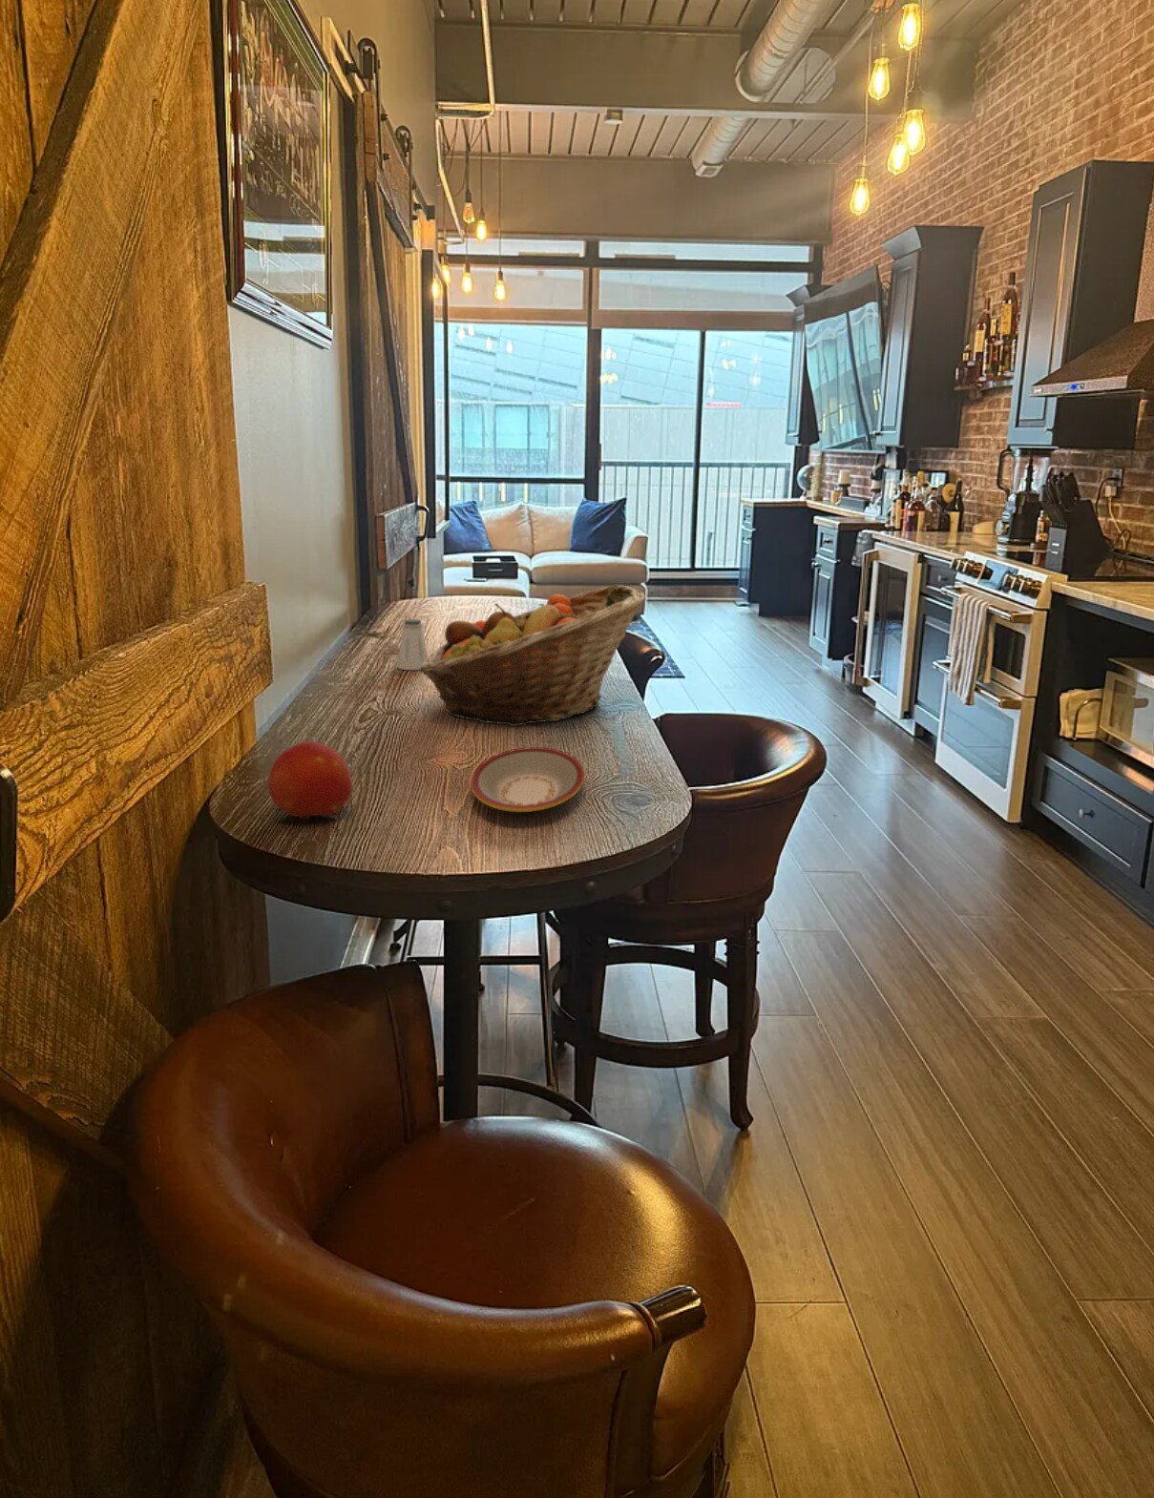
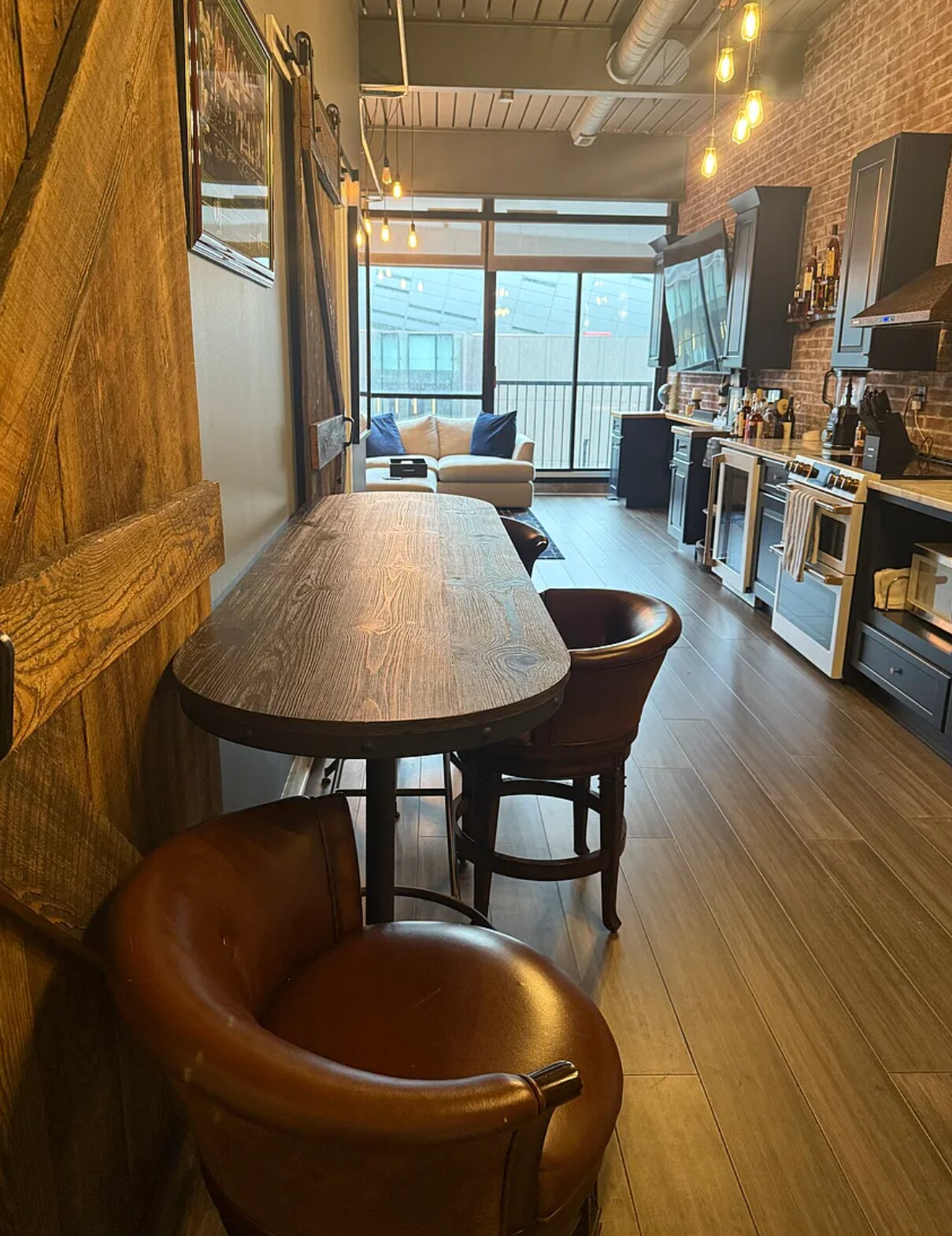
- fruit basket [418,584,646,727]
- plate [469,747,585,813]
- fruit [267,741,353,819]
- saltshaker [395,618,429,670]
